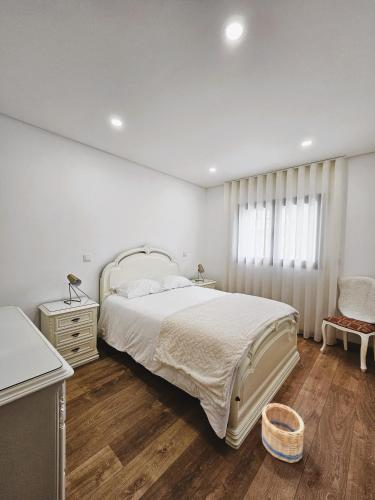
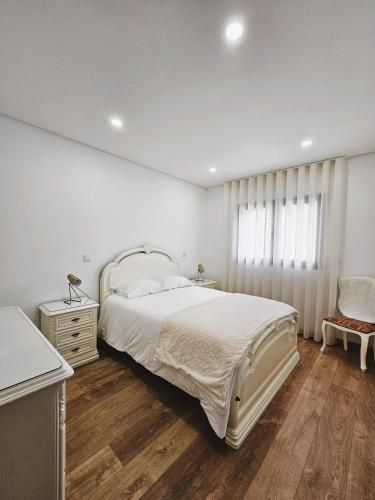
- basket [261,402,306,464]
